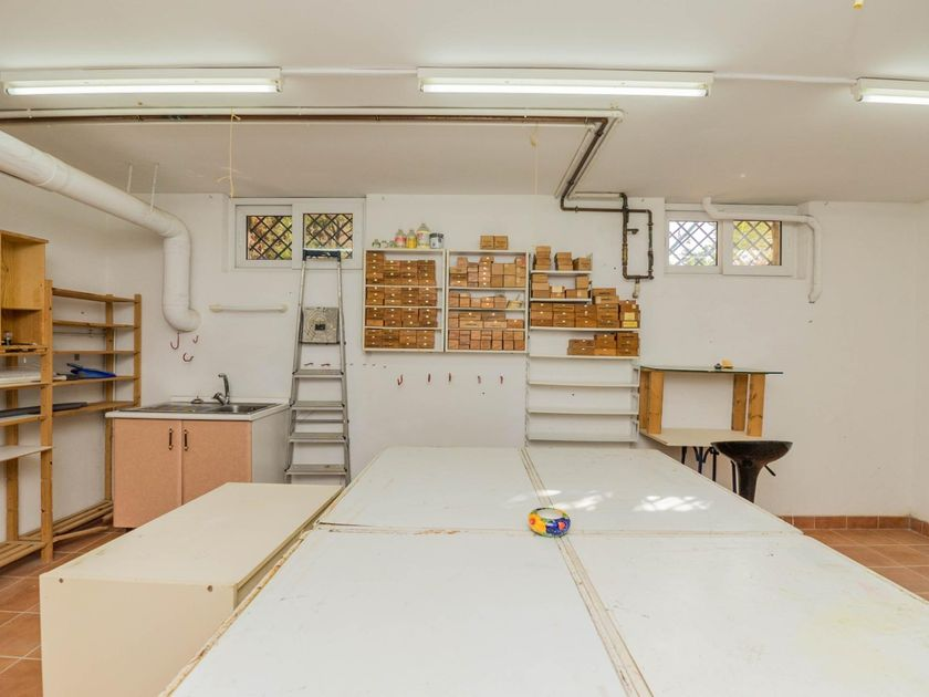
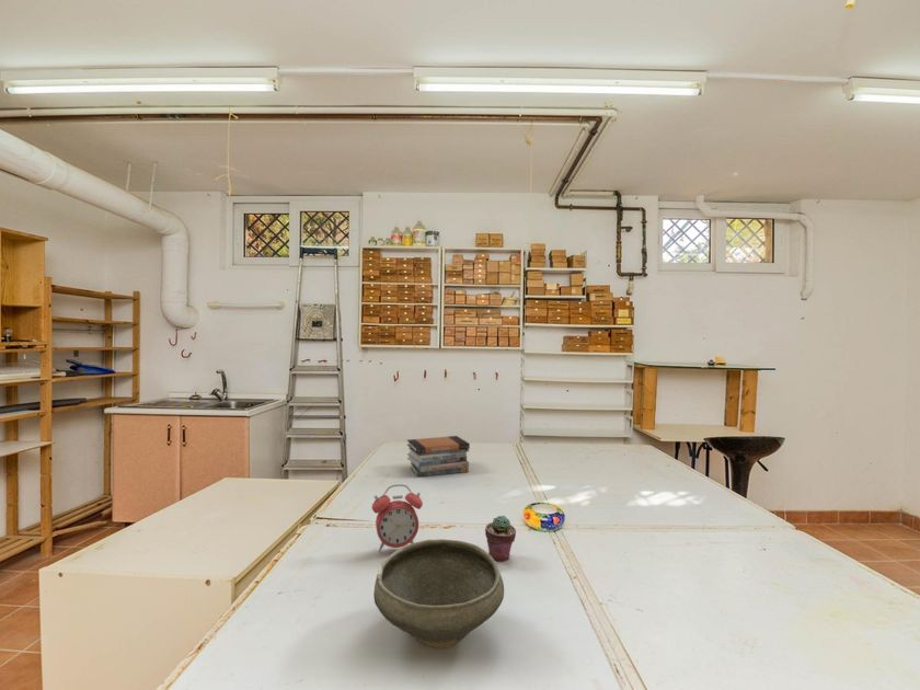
+ bowl [372,538,505,649]
+ book stack [406,435,471,478]
+ alarm clock [371,483,424,553]
+ potted succulent [484,515,517,563]
